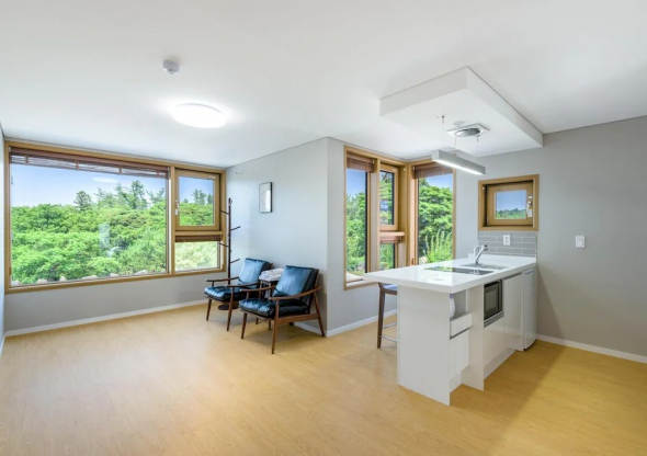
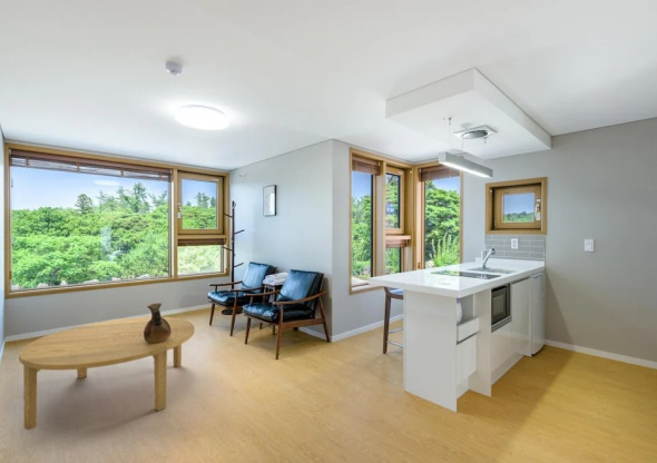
+ ceramic pitcher [144,302,171,343]
+ dining table [18,316,196,431]
